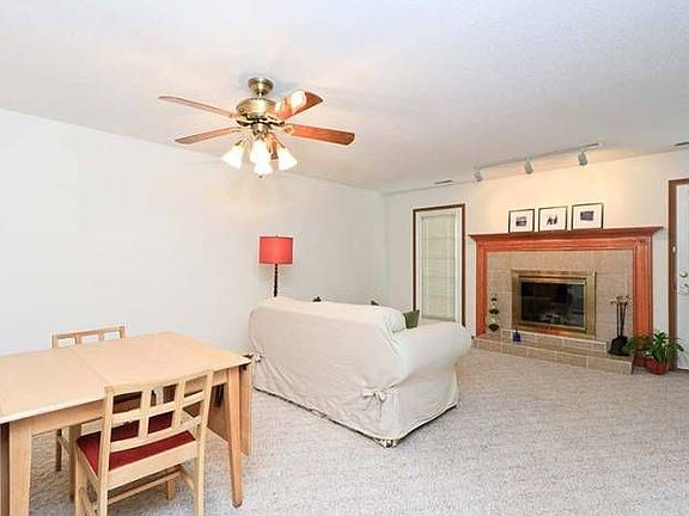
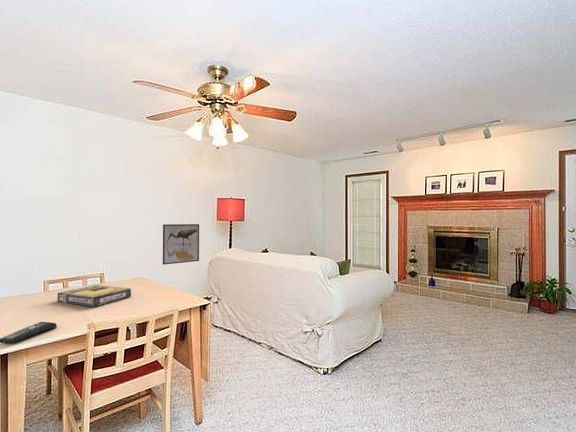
+ remote control [0,321,58,345]
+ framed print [162,223,200,266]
+ video game box [57,284,132,307]
